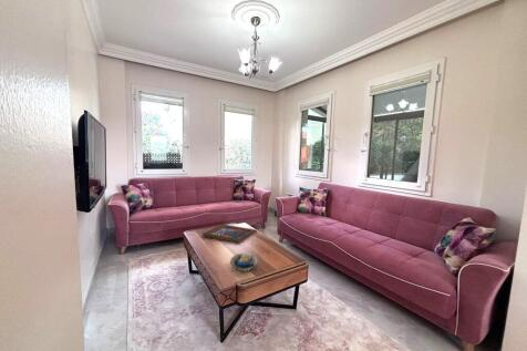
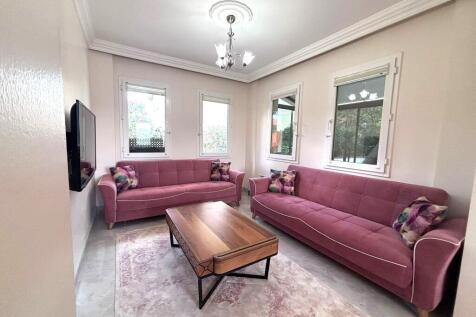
- decorative bowl [229,252,259,272]
- religious icon [202,224,258,245]
